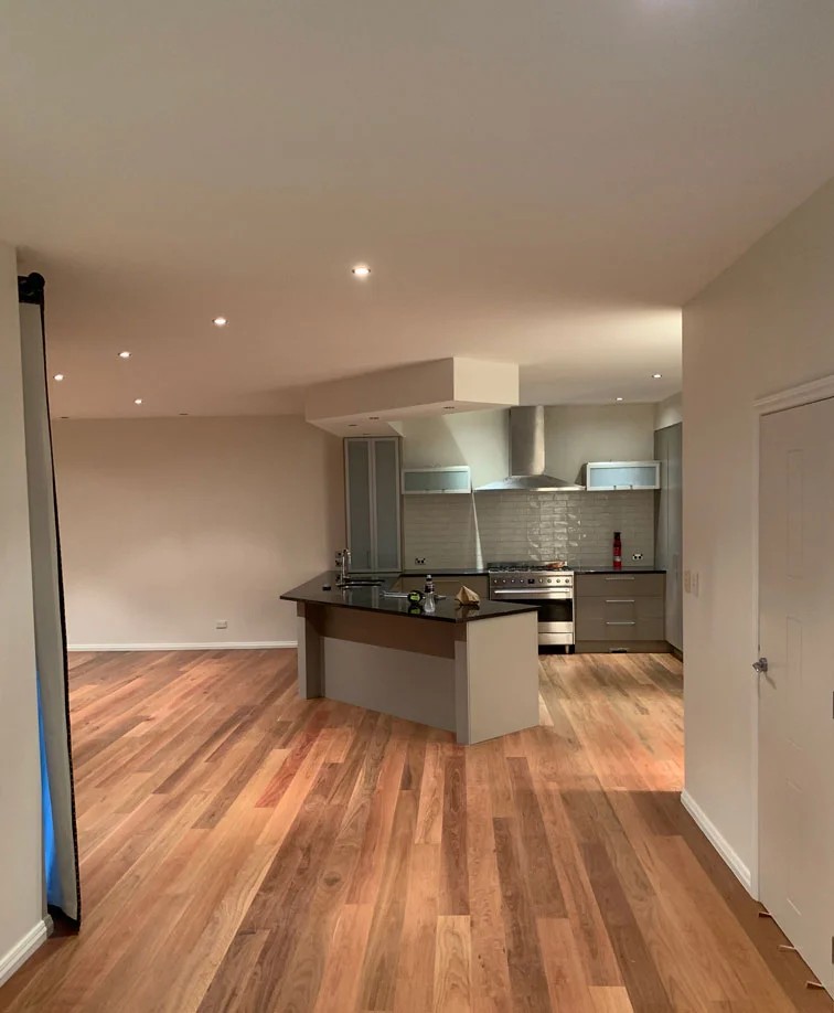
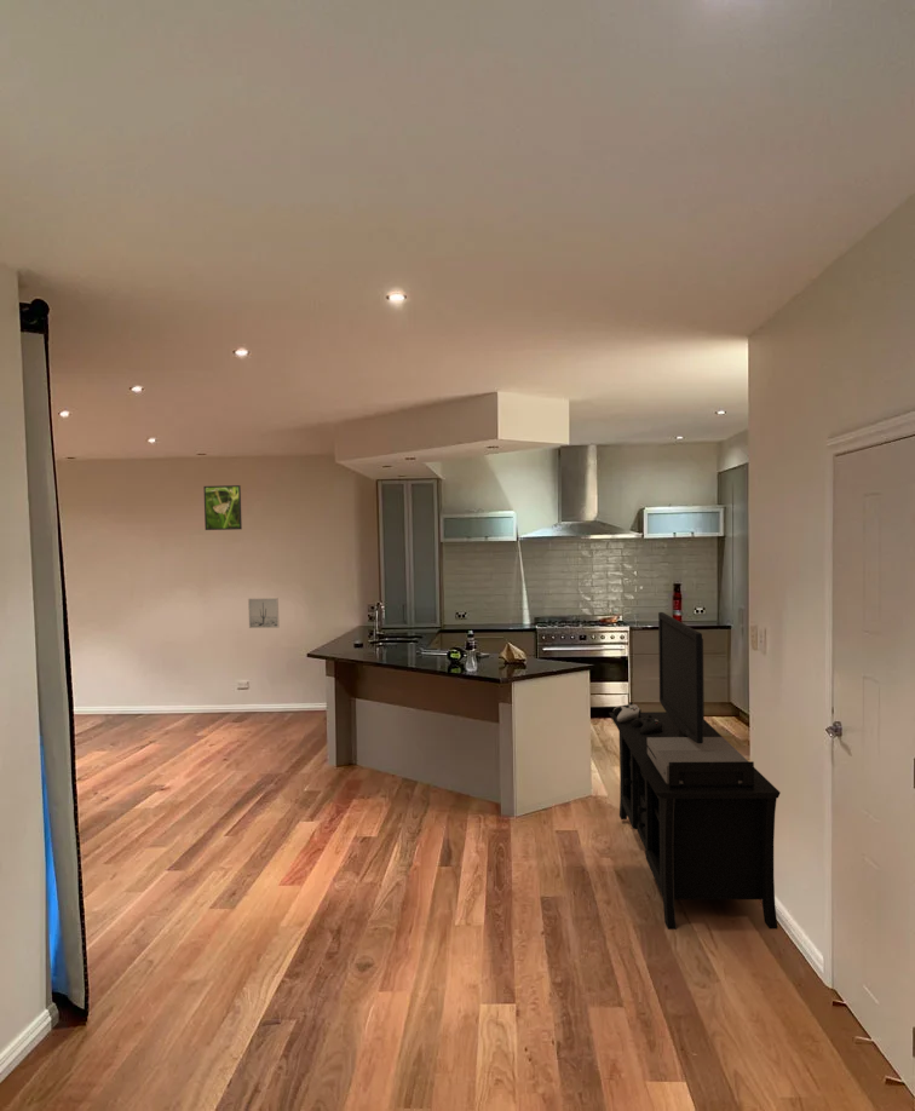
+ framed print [202,484,243,531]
+ wall art [247,597,280,629]
+ media console [608,611,782,931]
